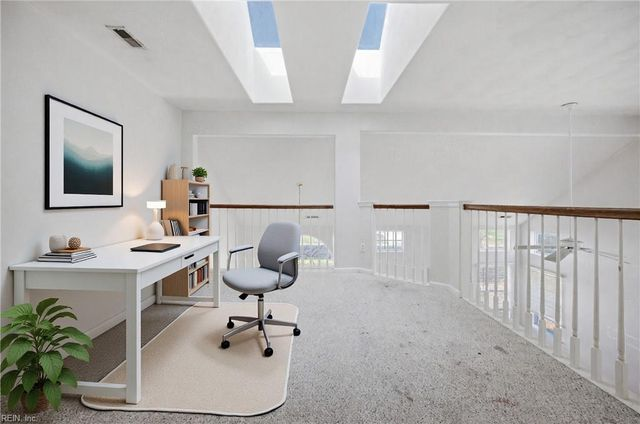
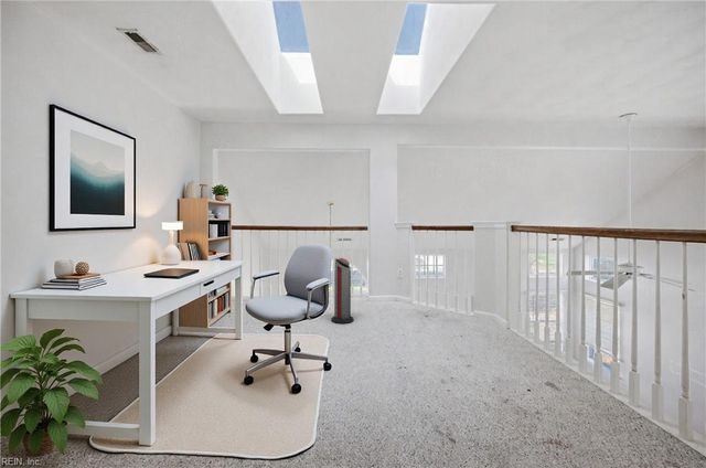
+ air purifier [330,257,355,325]
